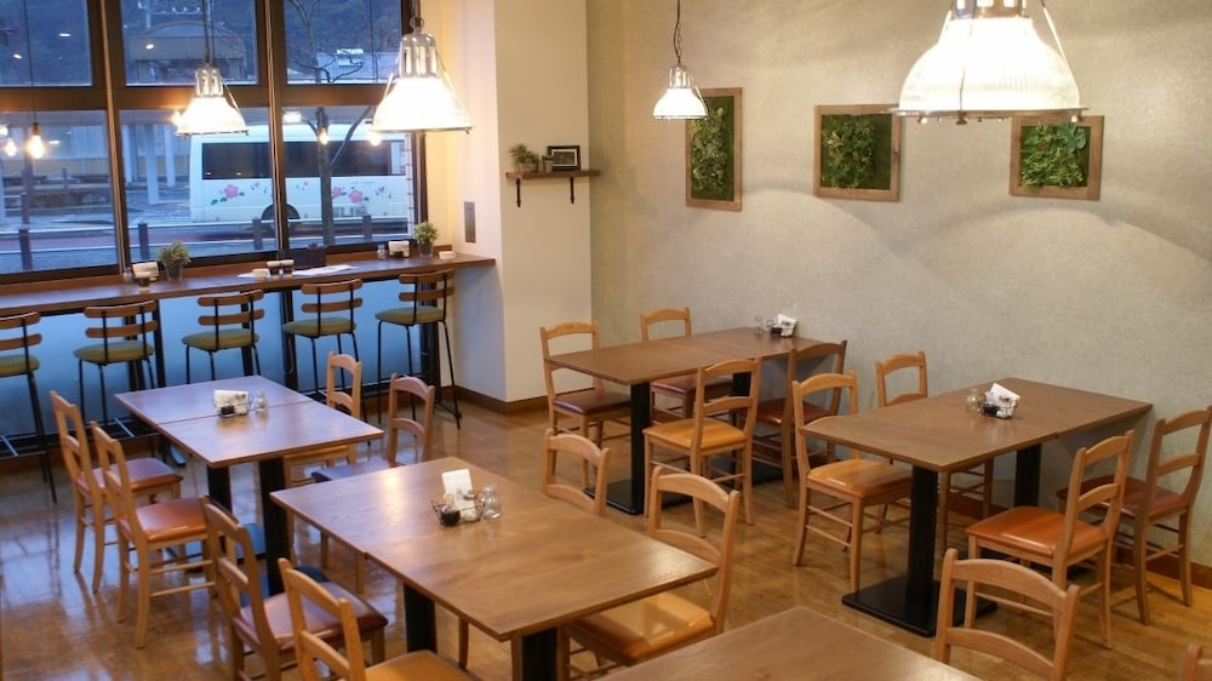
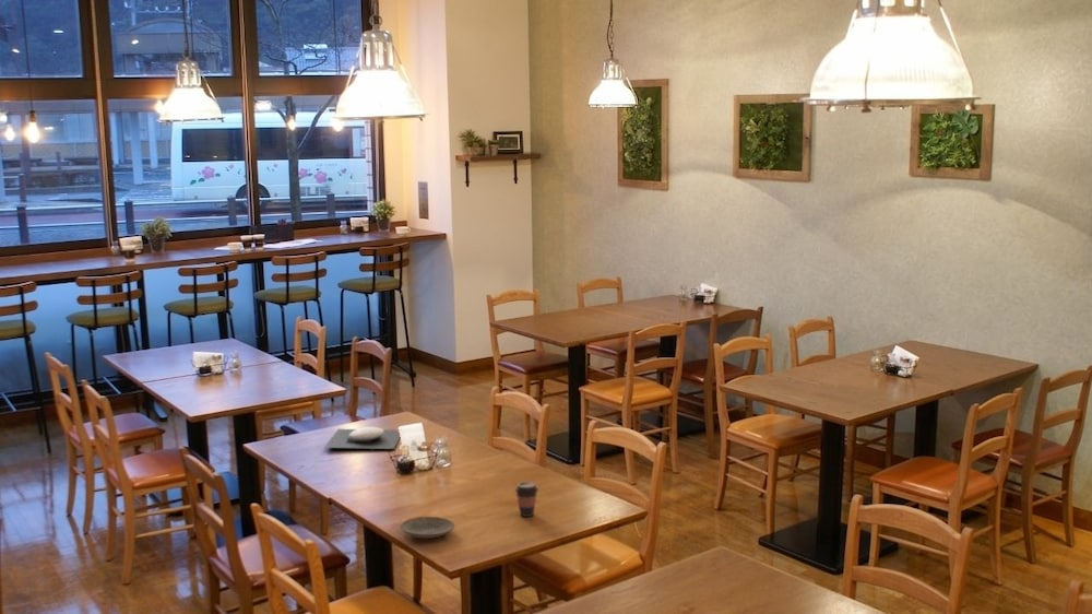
+ coffee cup [513,481,539,518]
+ plate [323,426,401,450]
+ plate [400,516,455,540]
